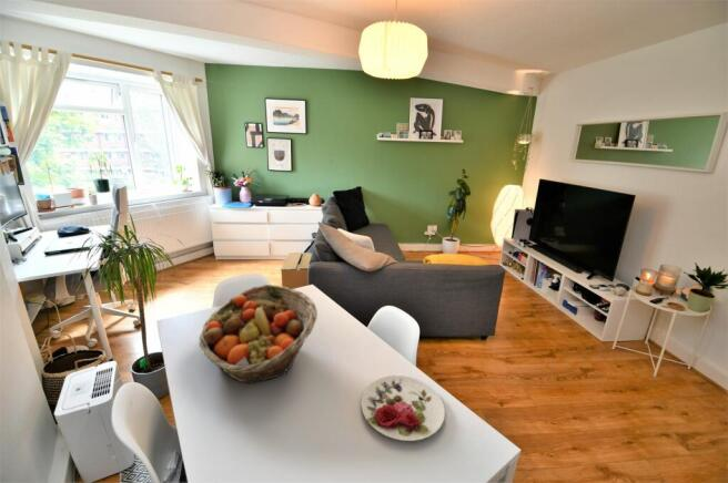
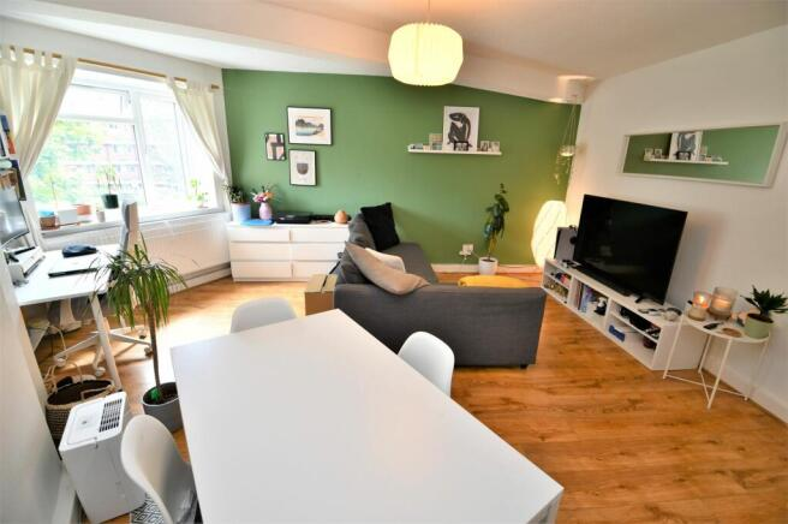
- plate [361,374,446,442]
- fruit basket [199,284,318,384]
